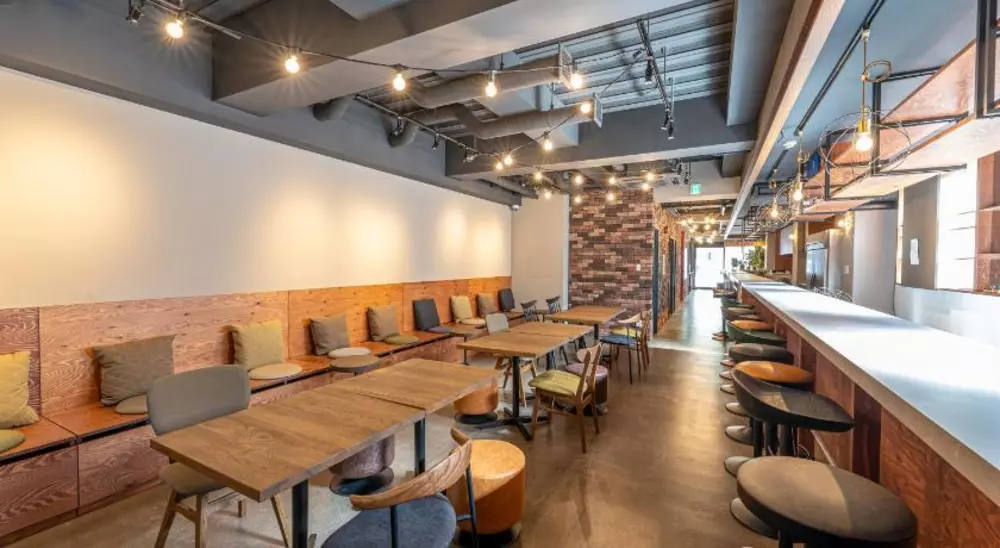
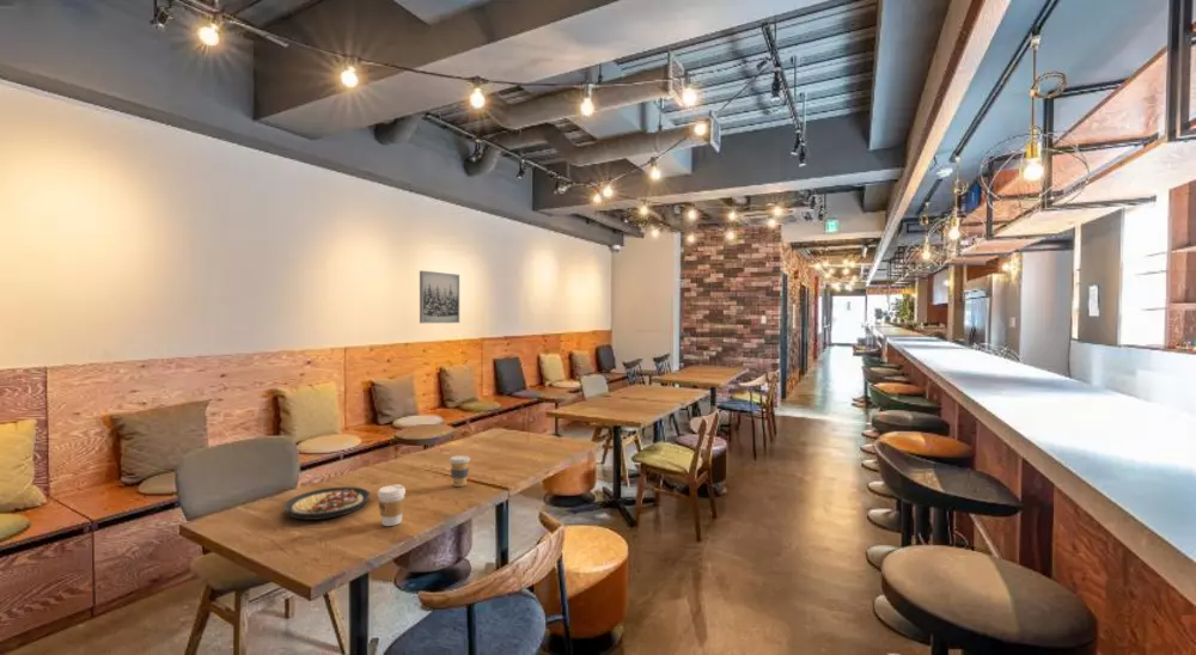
+ wall art [419,270,460,324]
+ plate [282,485,371,521]
+ coffee cup [448,454,471,488]
+ coffee cup [377,483,407,527]
